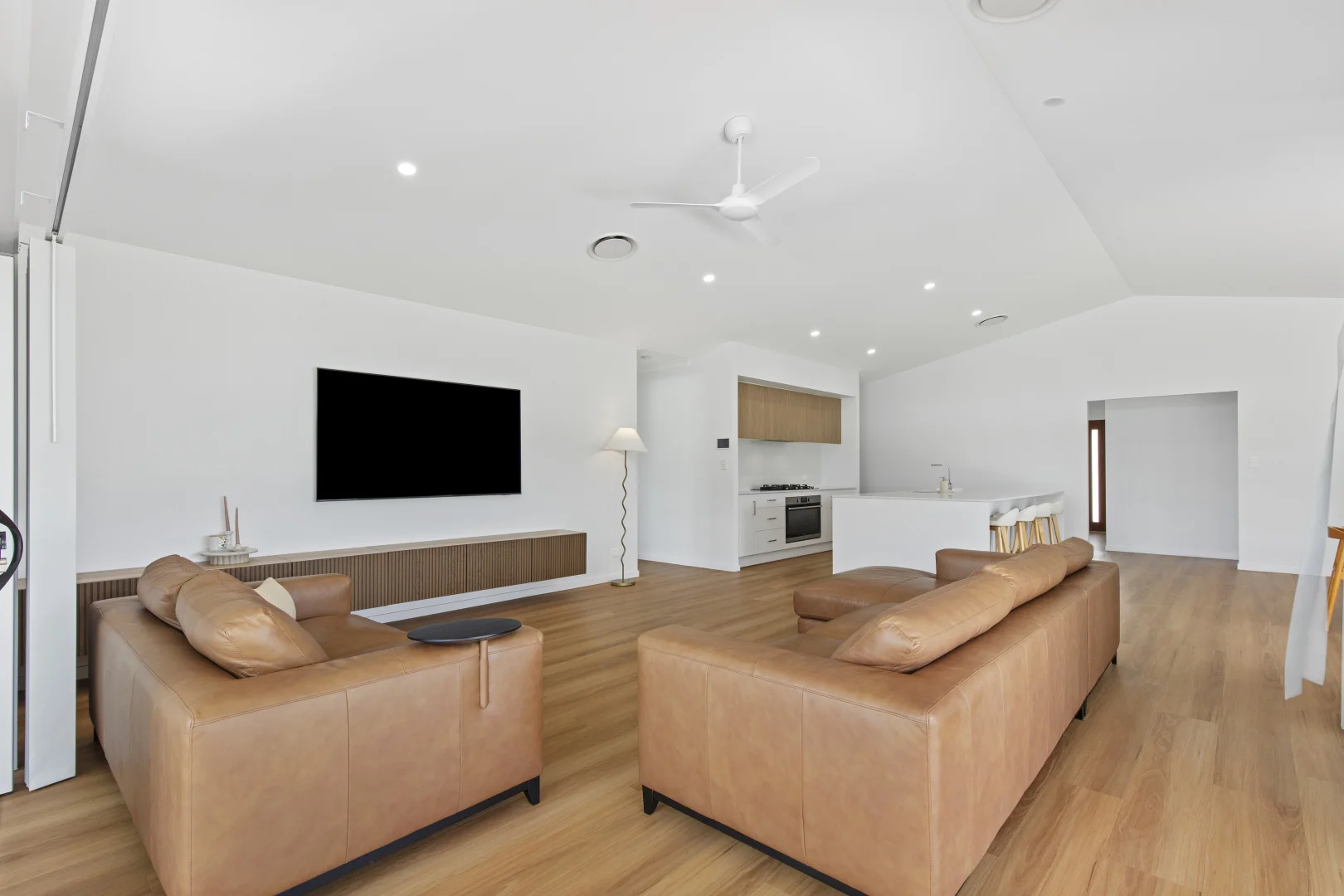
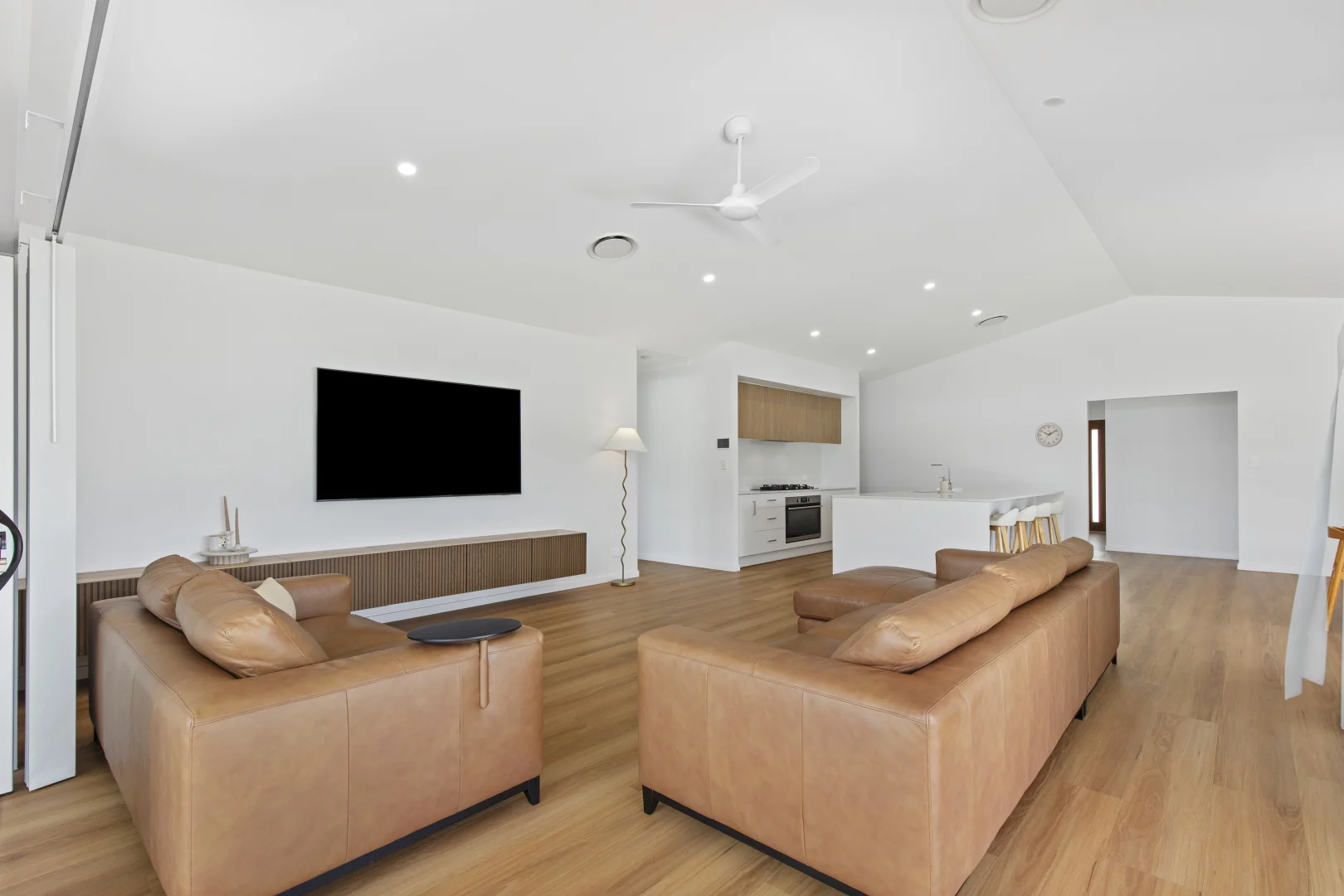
+ wall clock [1035,422,1064,448]
